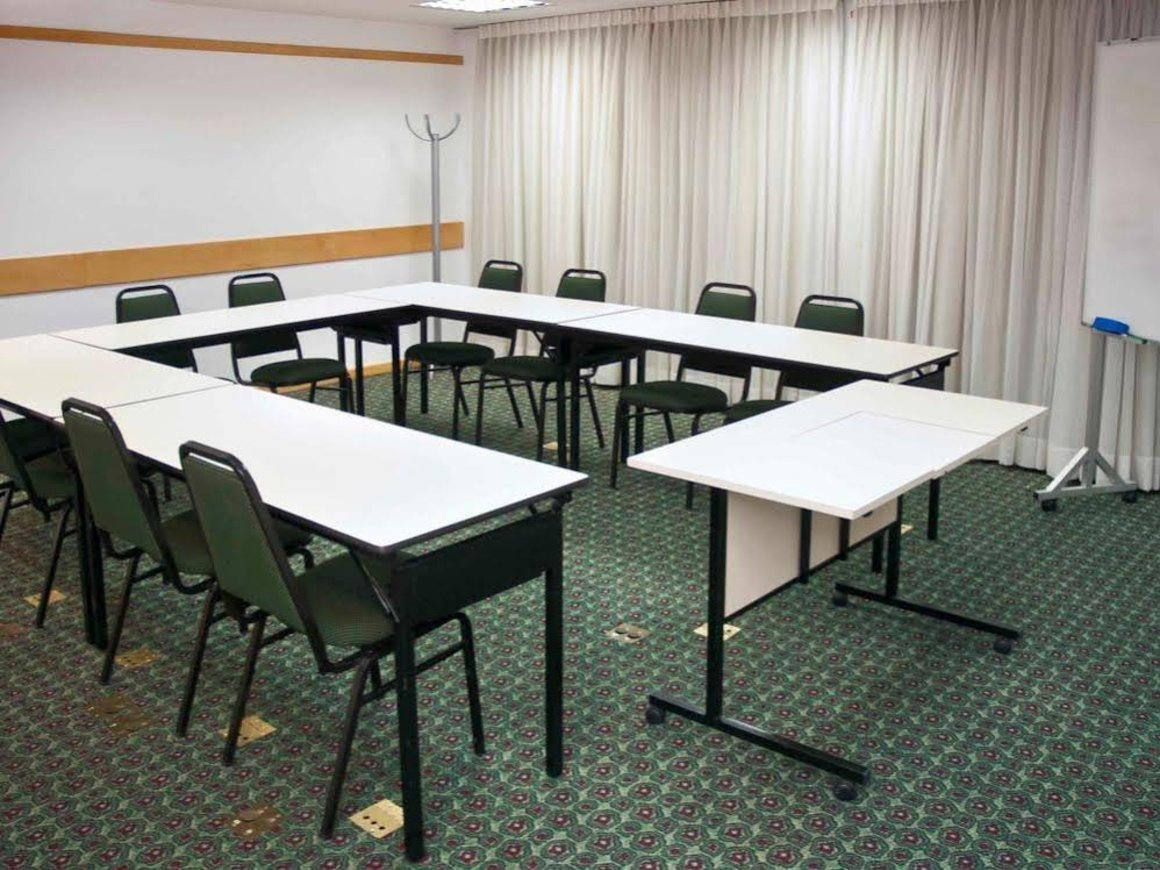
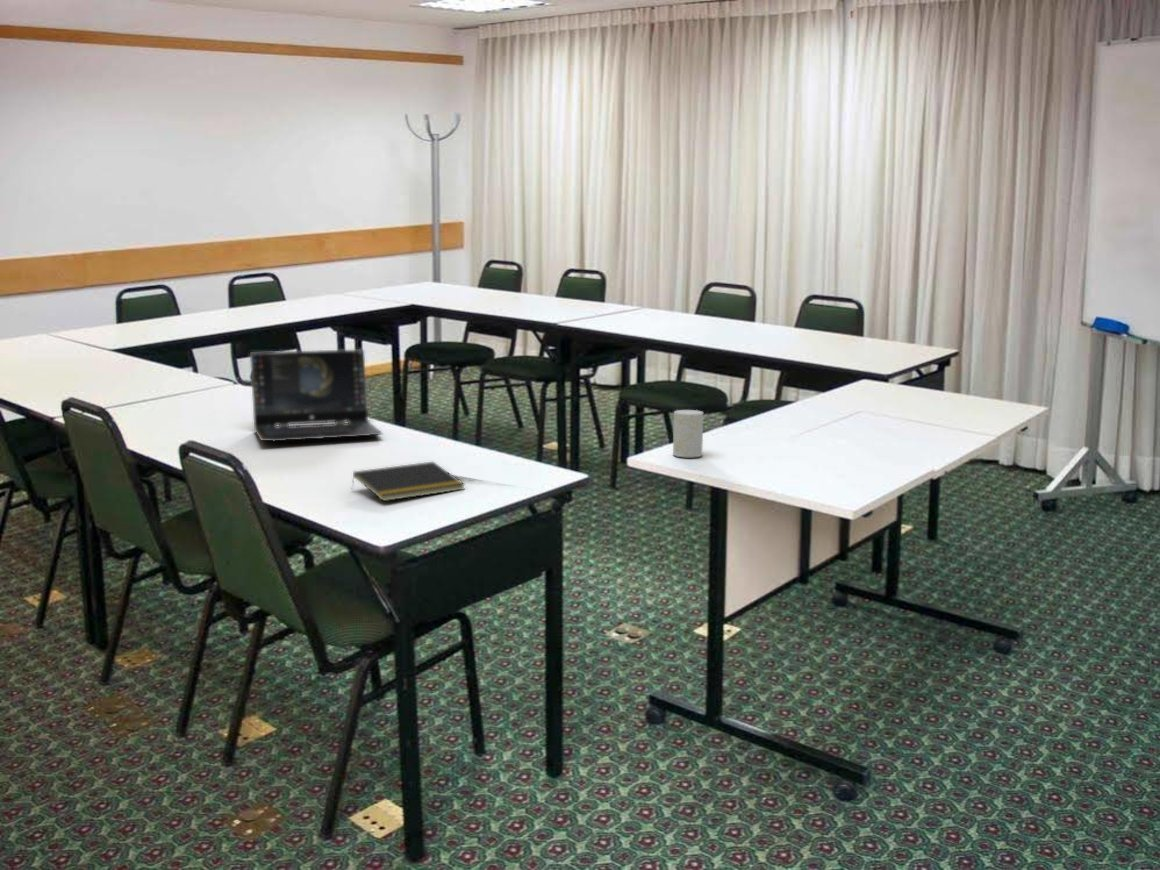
+ cup [672,409,704,459]
+ laptop computer [249,348,383,442]
+ notepad [350,461,466,502]
